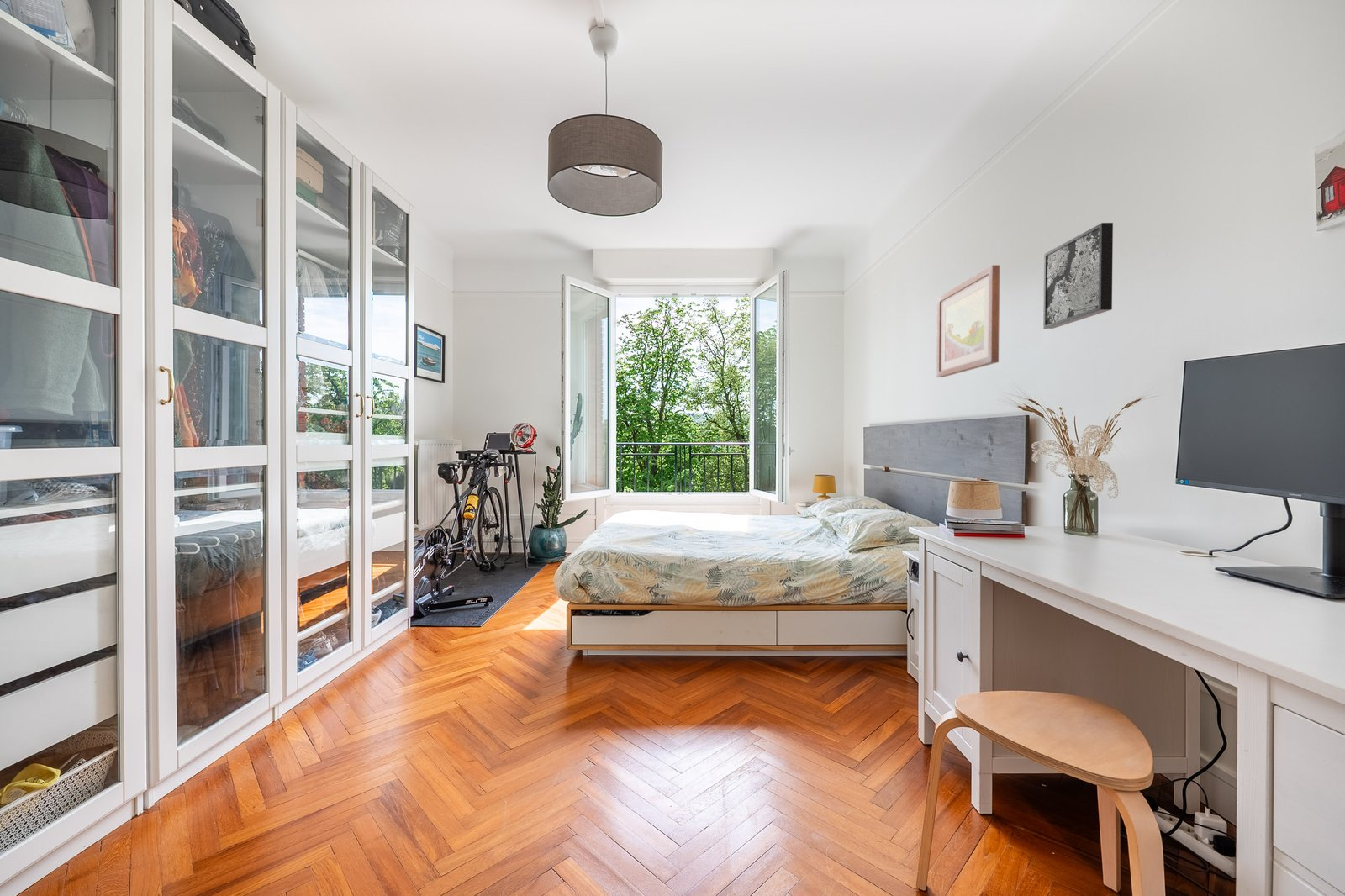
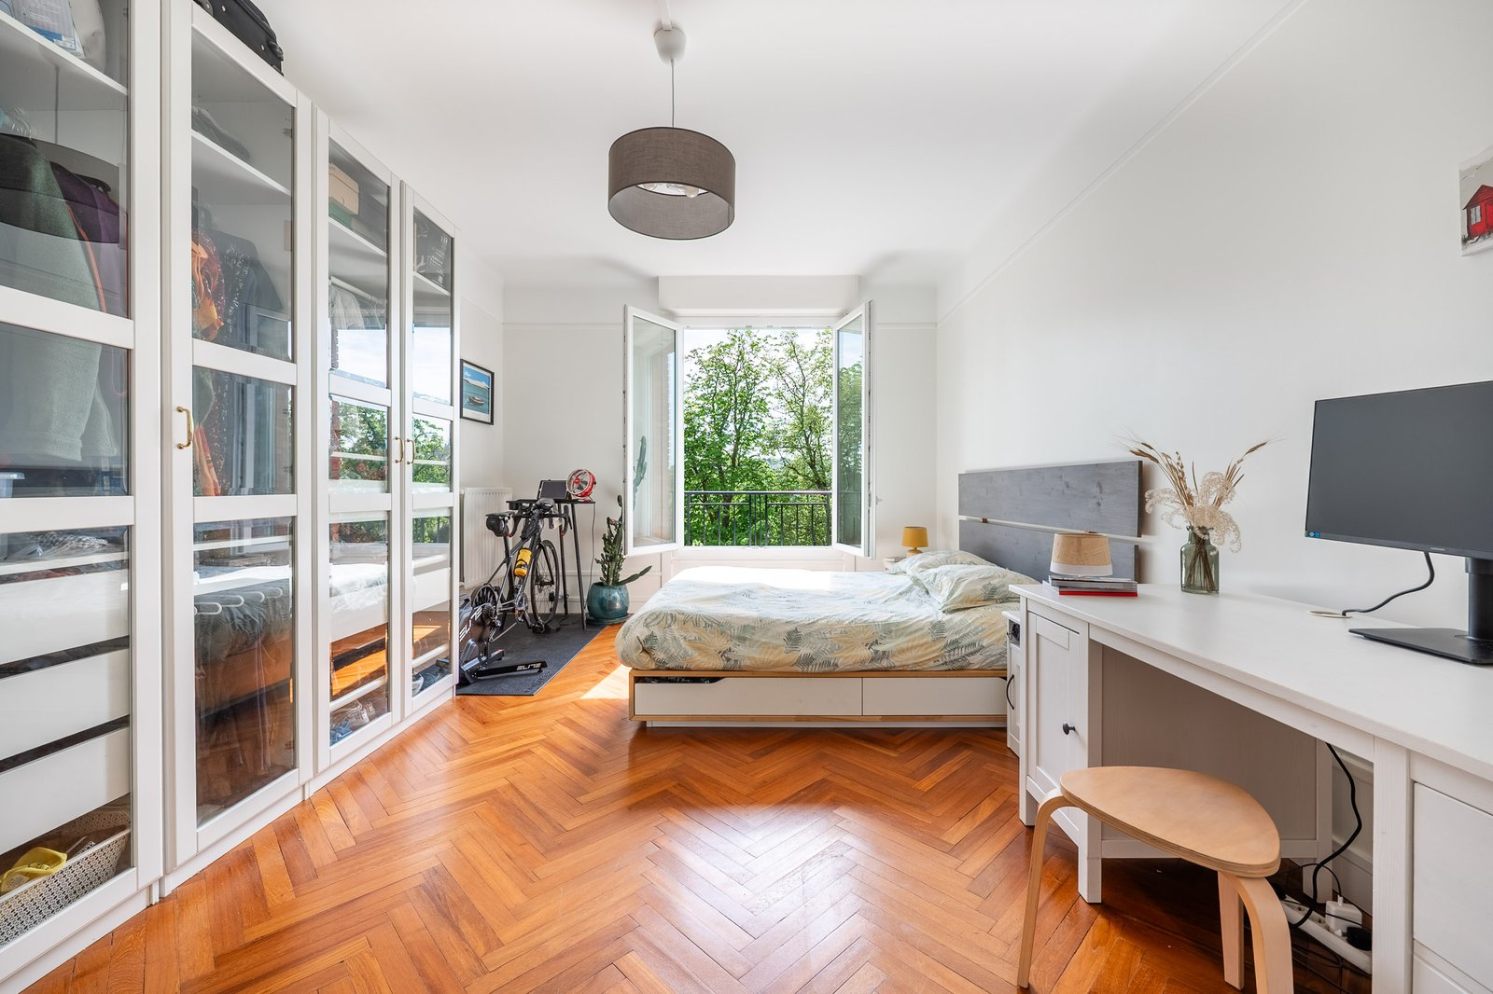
- wall art [936,264,1000,378]
- wall art [1042,222,1114,329]
